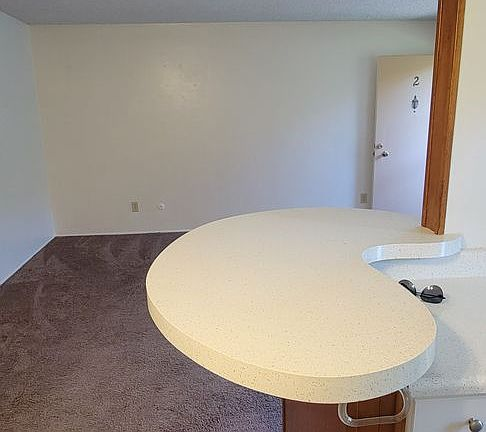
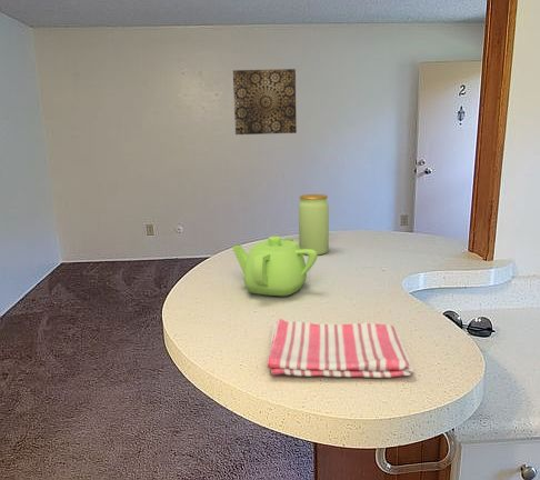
+ teapot [231,236,319,298]
+ wall art [232,68,298,136]
+ jar [298,193,330,256]
+ dish towel [266,318,414,379]
